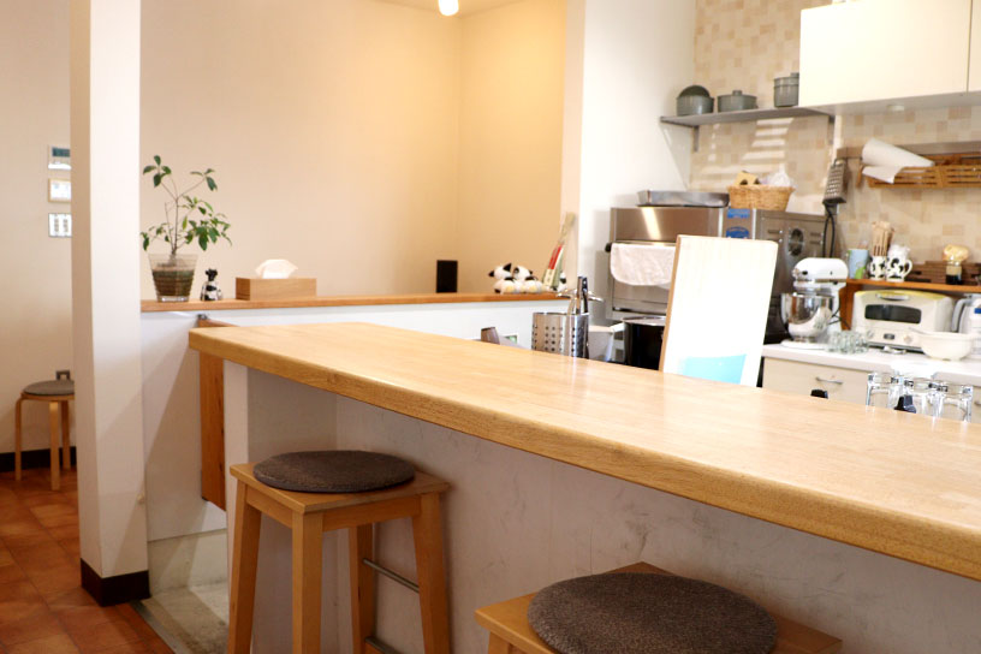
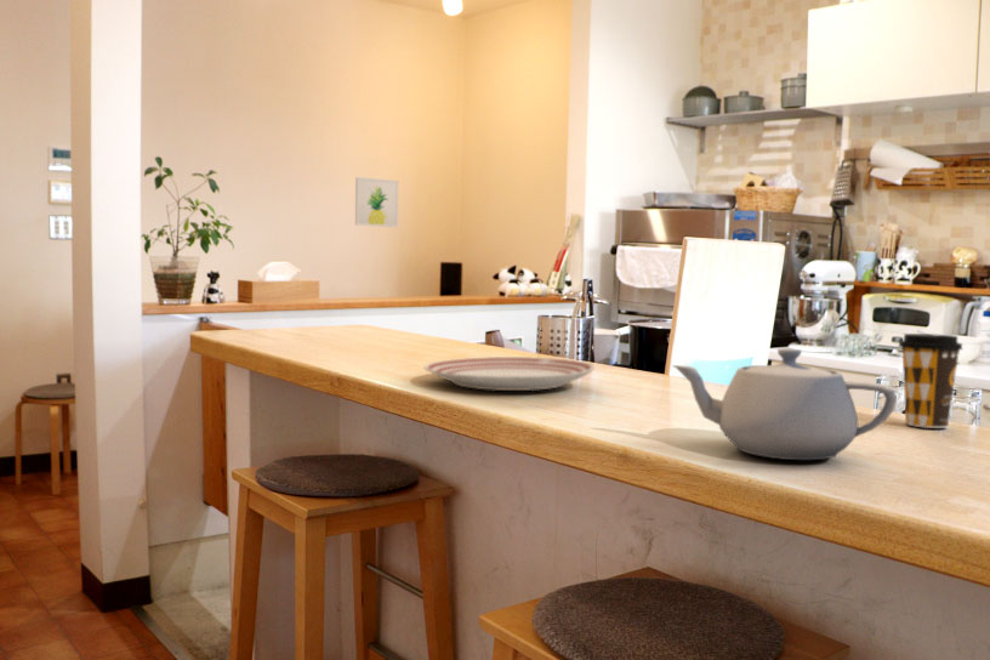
+ wall art [354,176,399,228]
+ coffee cup [897,332,965,429]
+ dinner plate [422,355,596,392]
+ teapot [671,347,898,461]
